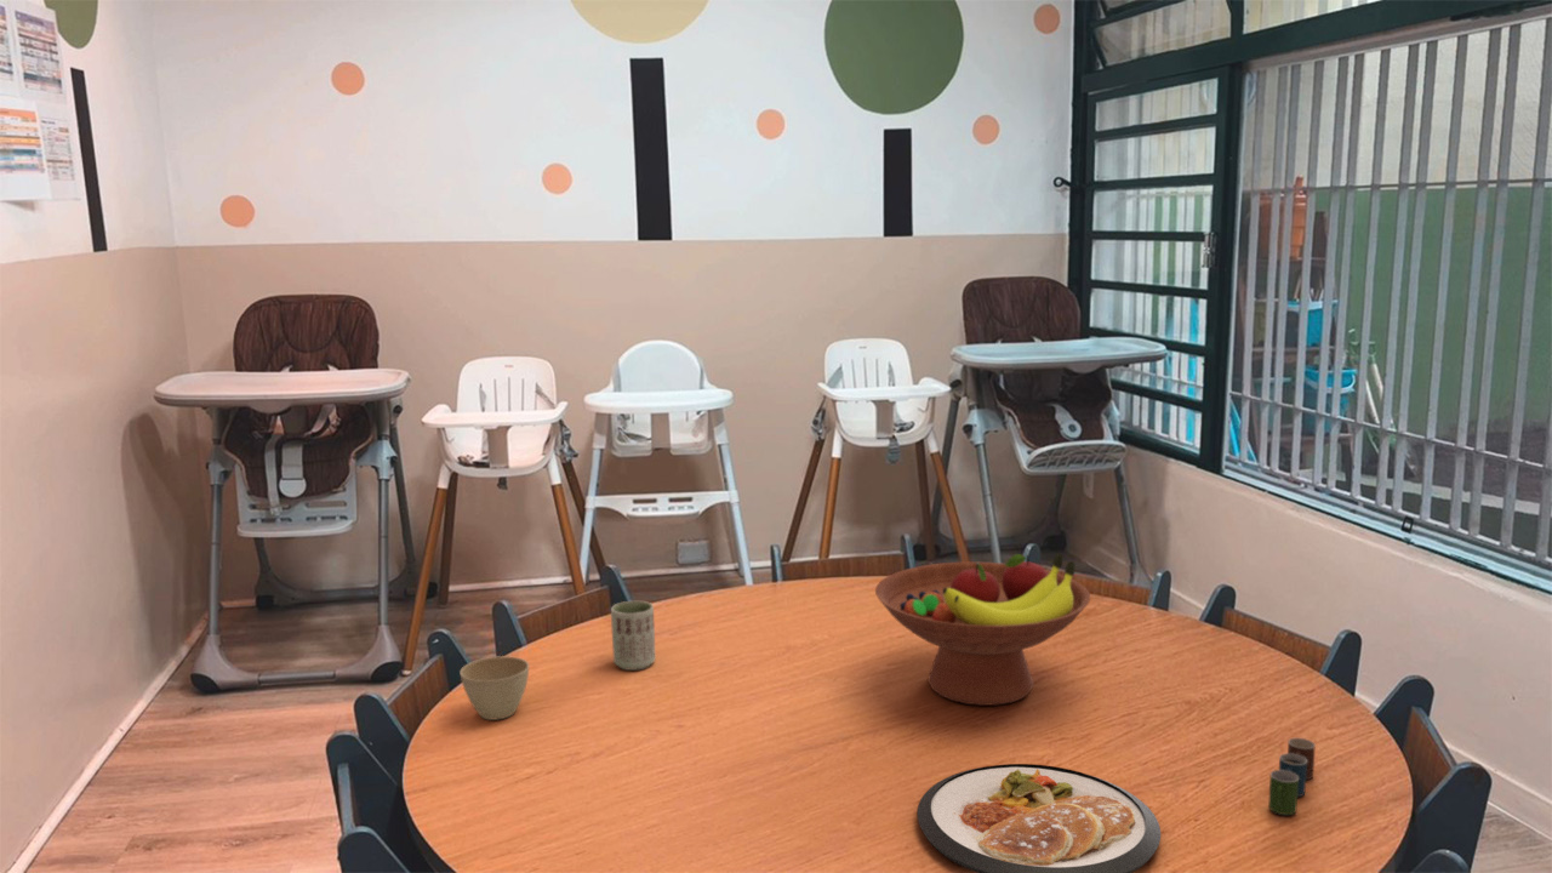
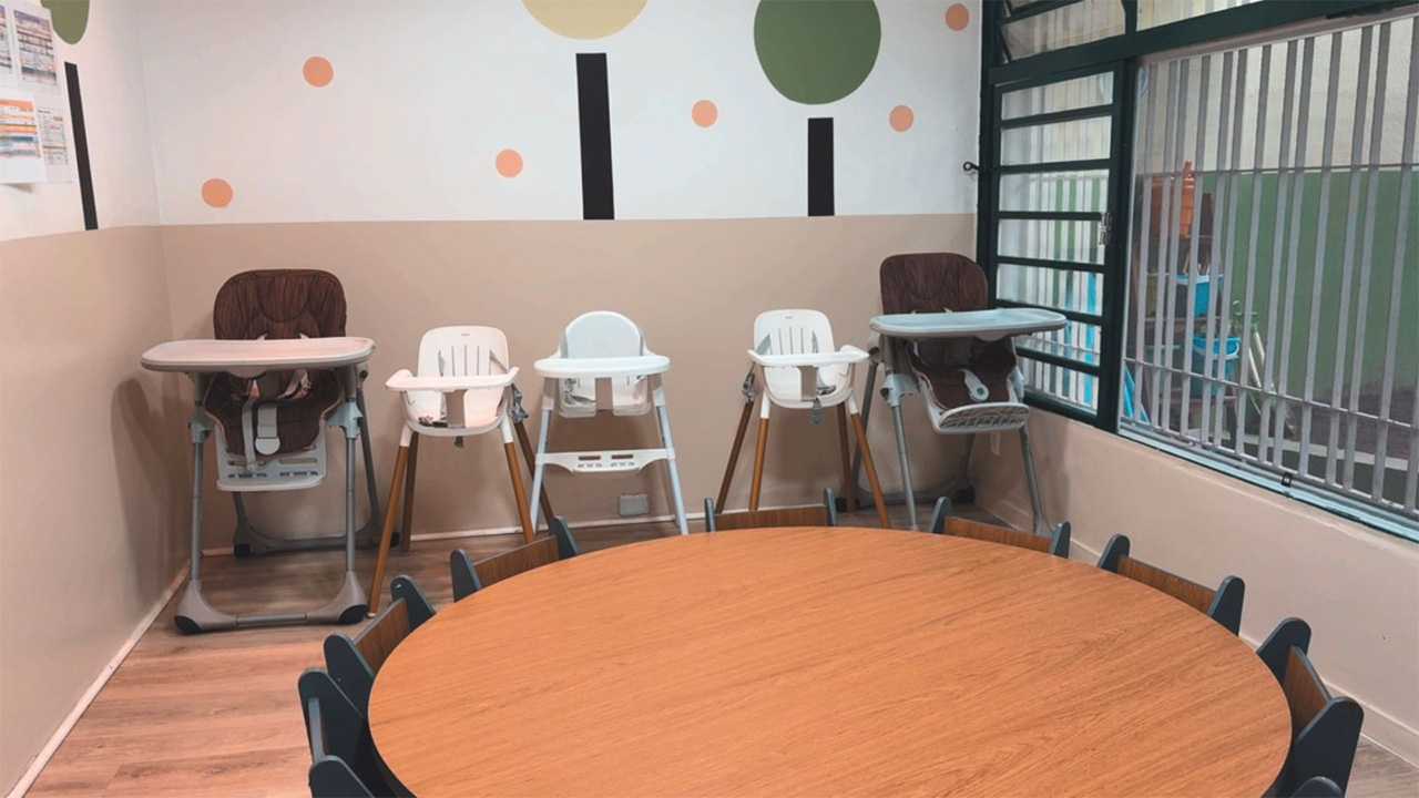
- cup [1267,737,1317,816]
- cup [610,600,656,672]
- flower pot [458,655,530,721]
- dish [917,763,1162,873]
- fruit bowl [874,552,1091,707]
